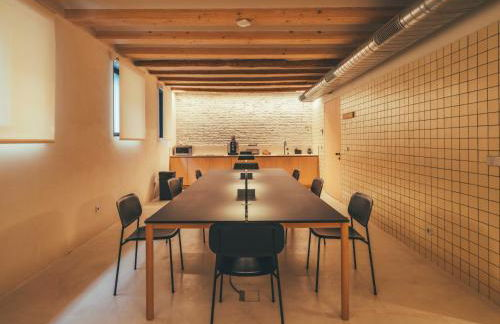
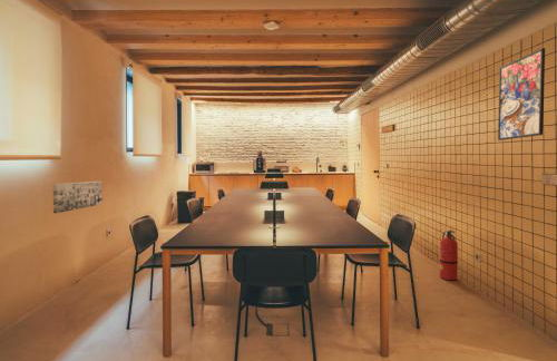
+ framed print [497,47,546,142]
+ wall art [51,180,104,214]
+ fire extinguisher [439,230,459,281]
